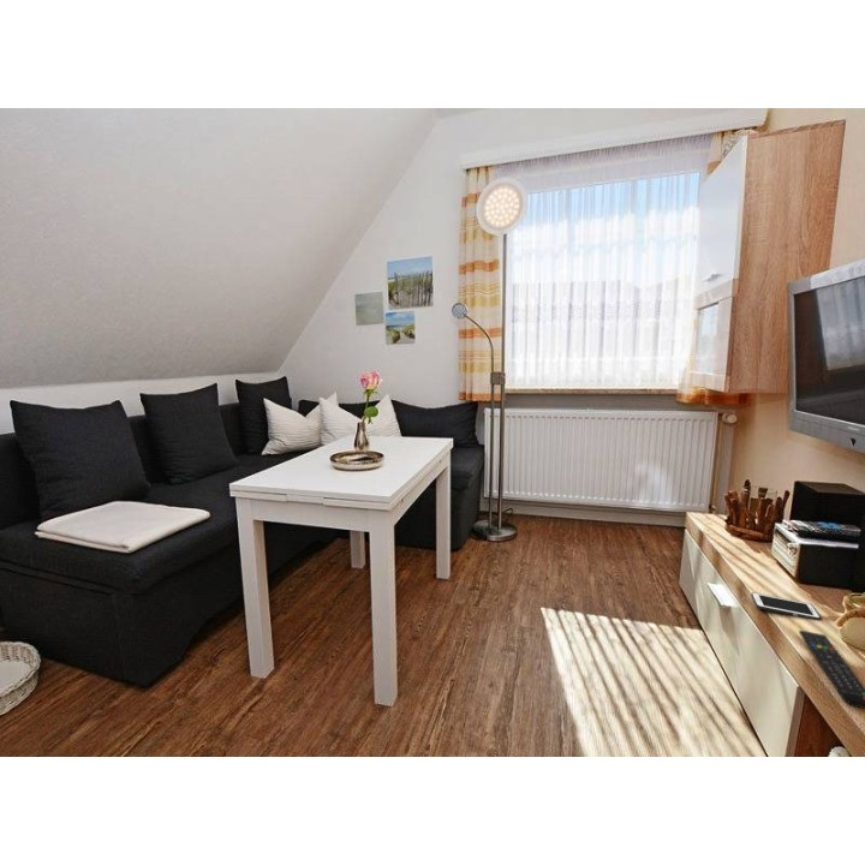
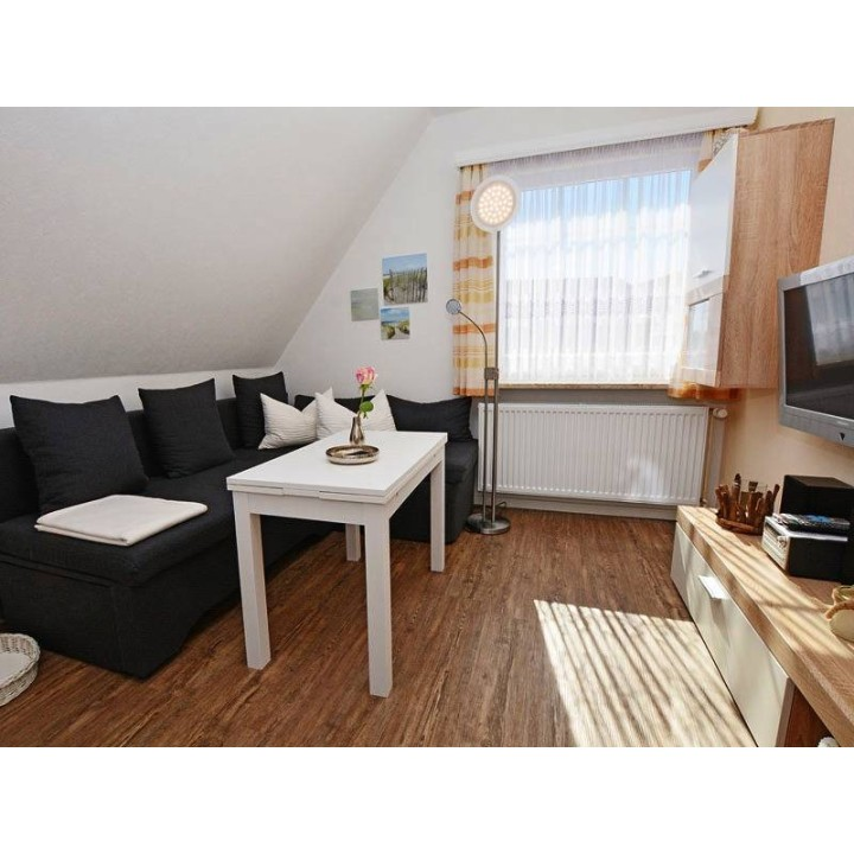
- cell phone [750,591,822,621]
- remote control [798,628,865,710]
